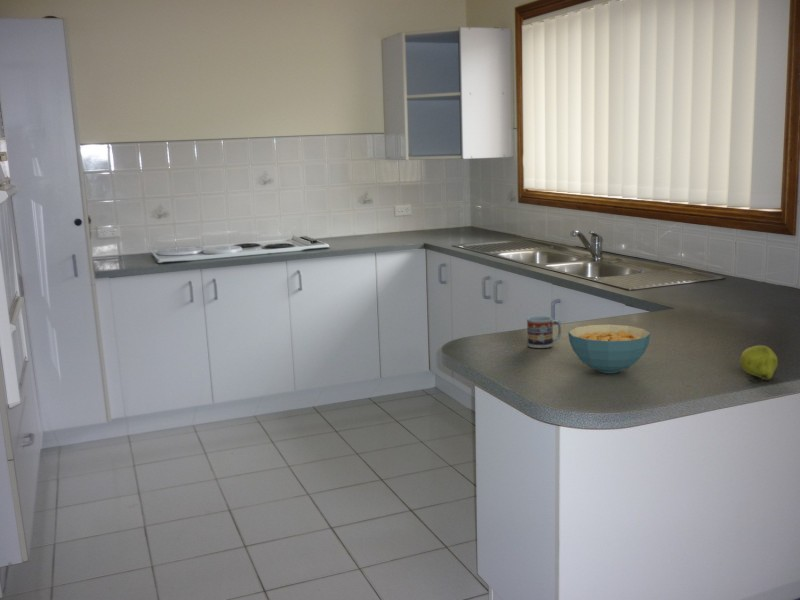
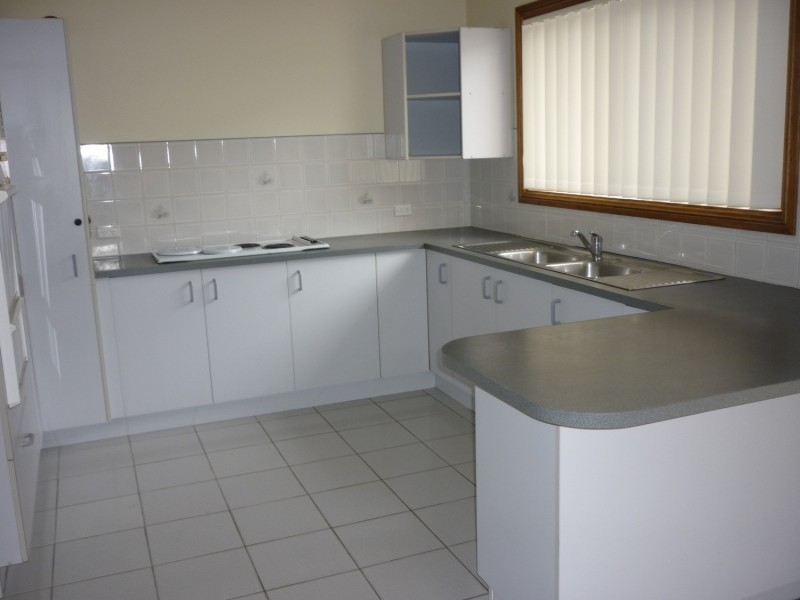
- fruit [739,344,779,383]
- cup [526,315,562,349]
- cereal bowl [567,324,651,374]
